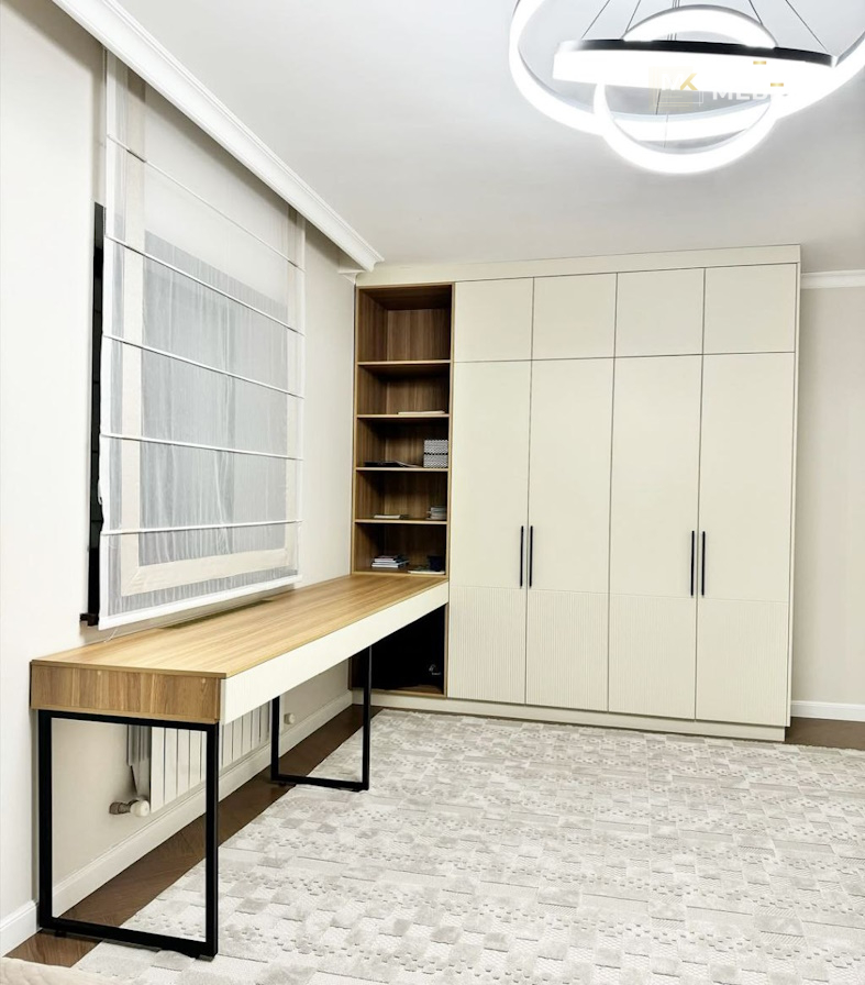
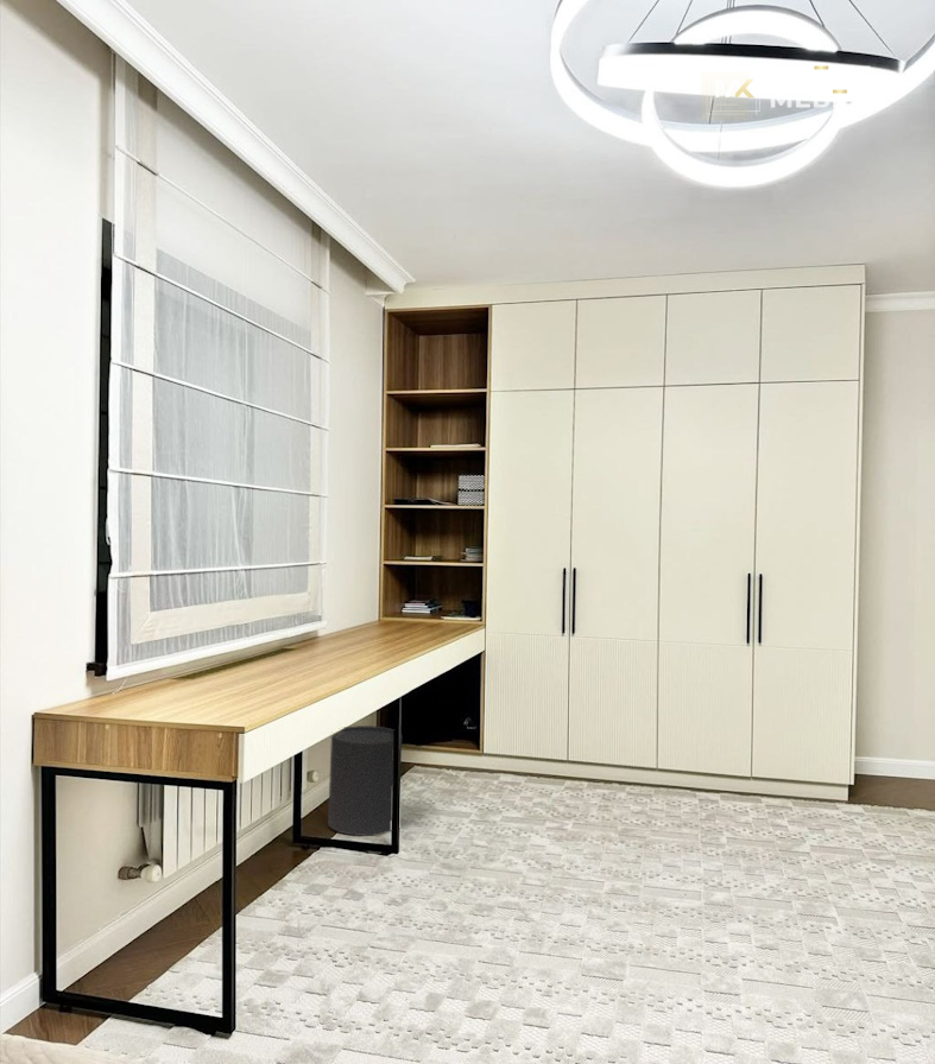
+ trash can [327,724,403,837]
